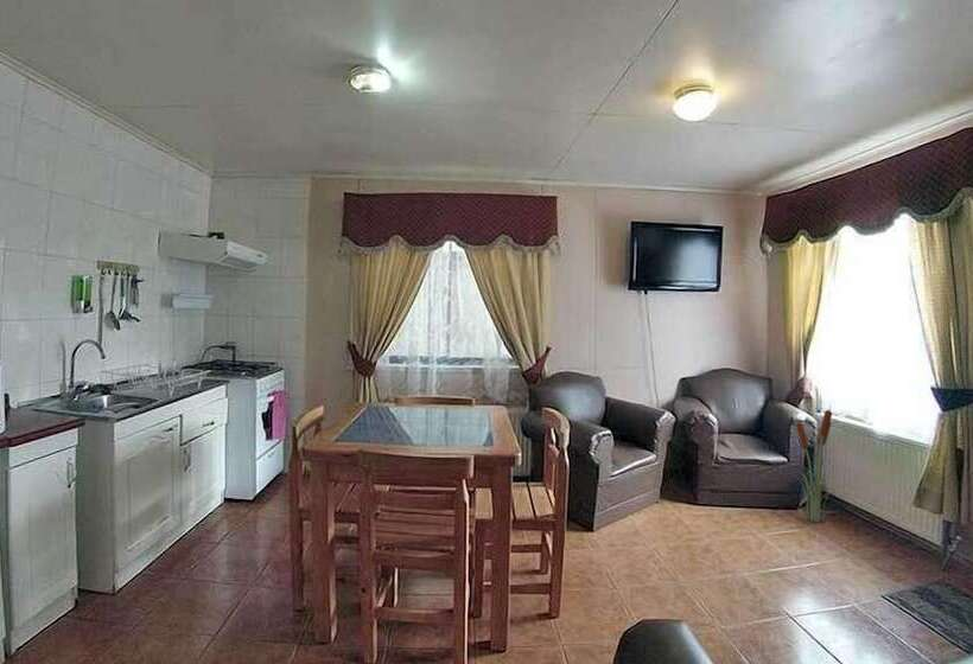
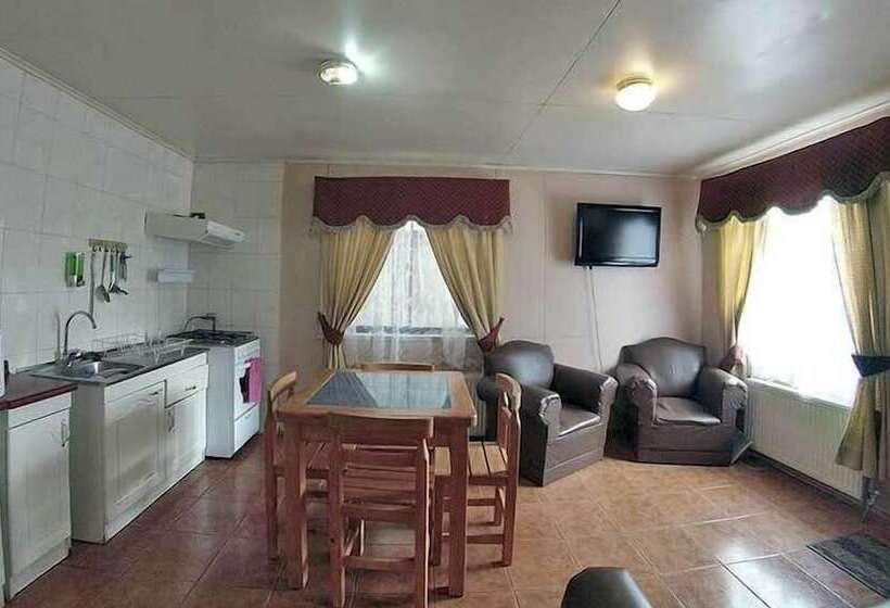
- decorative plant [788,406,845,523]
